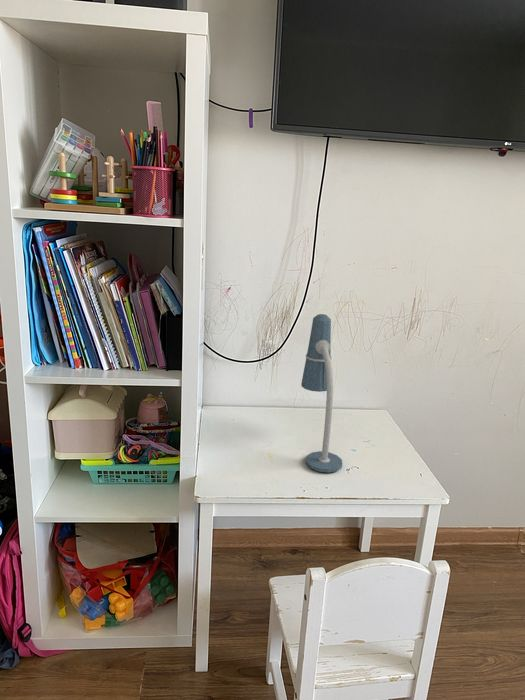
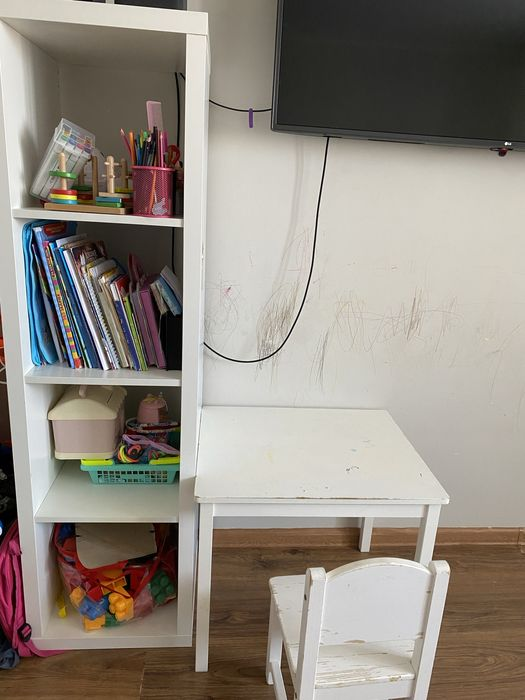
- desk lamp [300,313,343,474]
